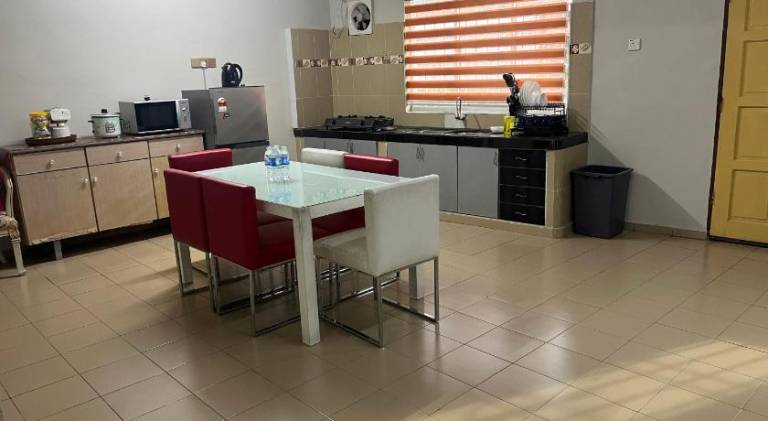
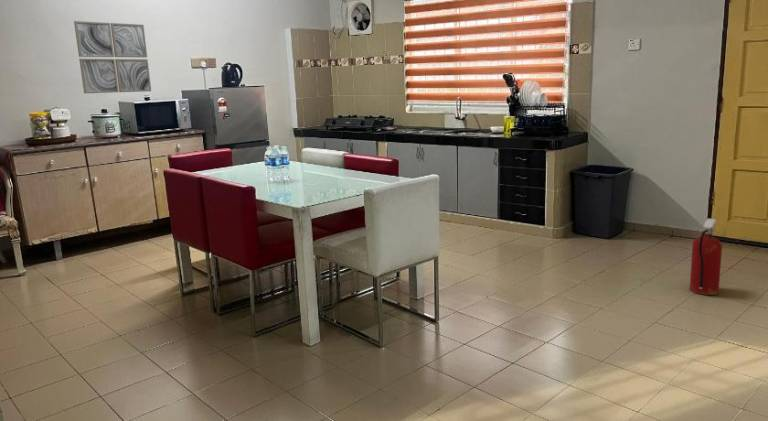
+ fire extinguisher [689,218,723,296]
+ wall art [73,20,152,94]
